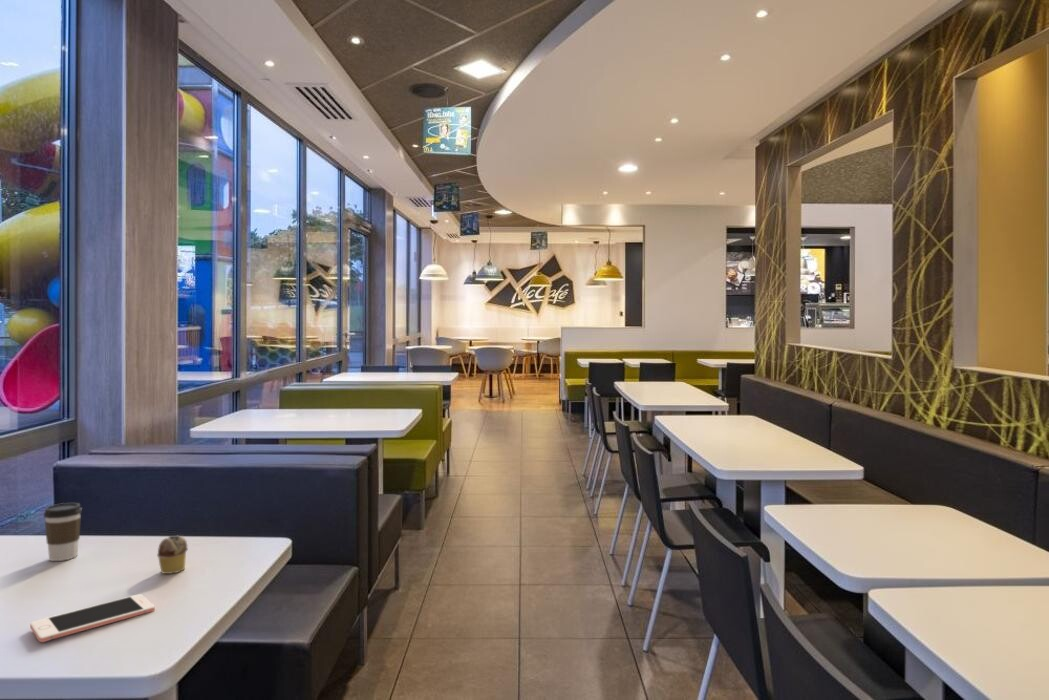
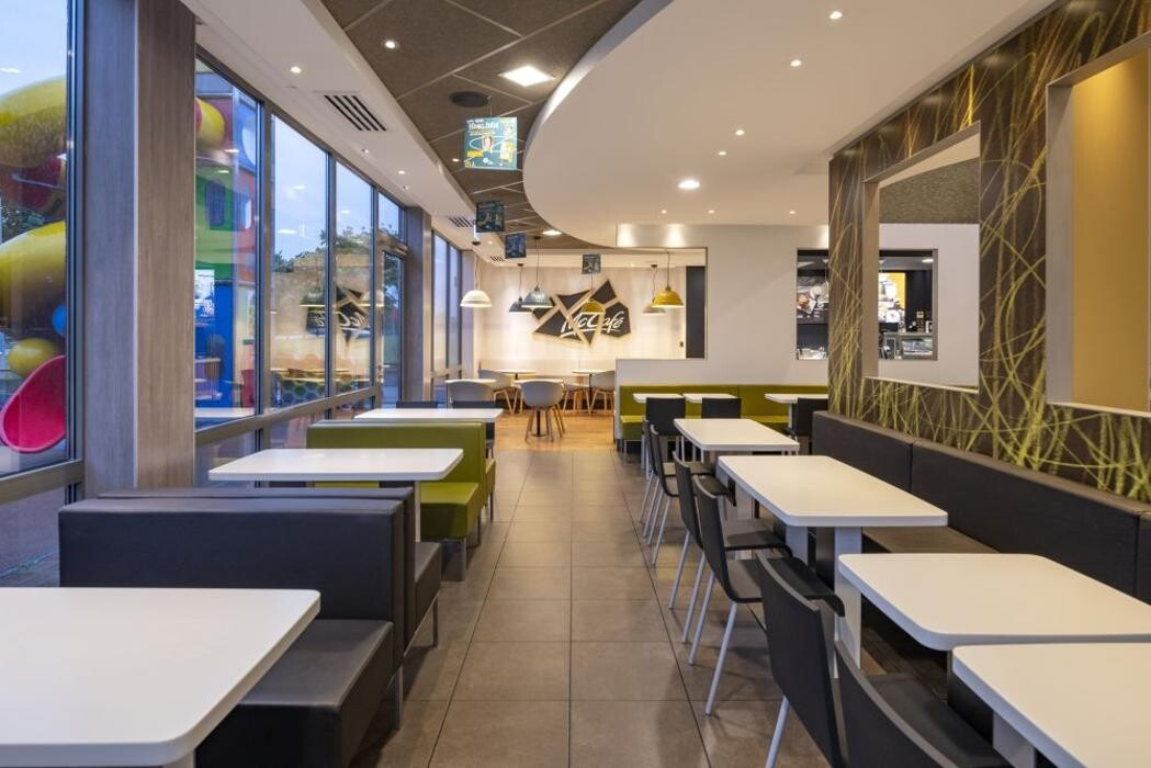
- muffin [156,535,189,575]
- cell phone [29,593,156,643]
- coffee cup [43,502,83,562]
